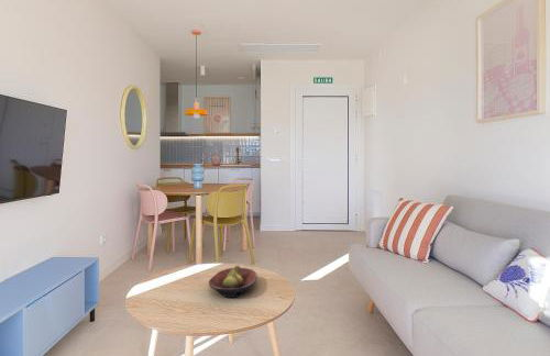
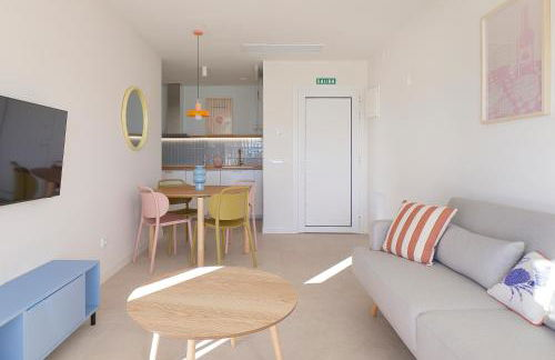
- fruit bowl [208,265,258,299]
